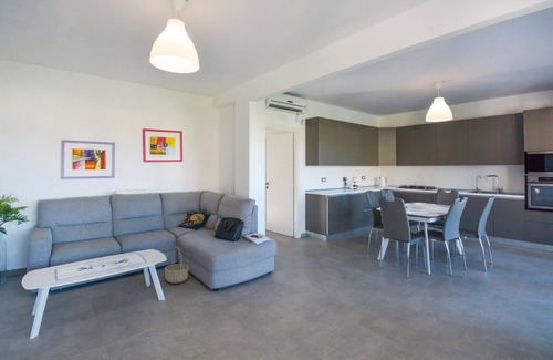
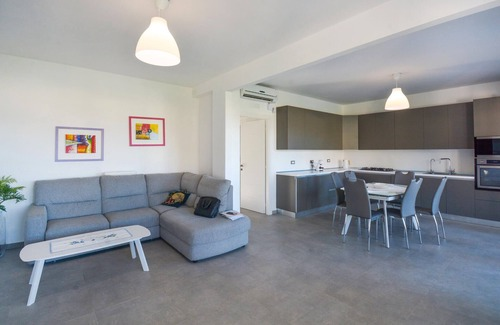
- basket [164,245,190,285]
